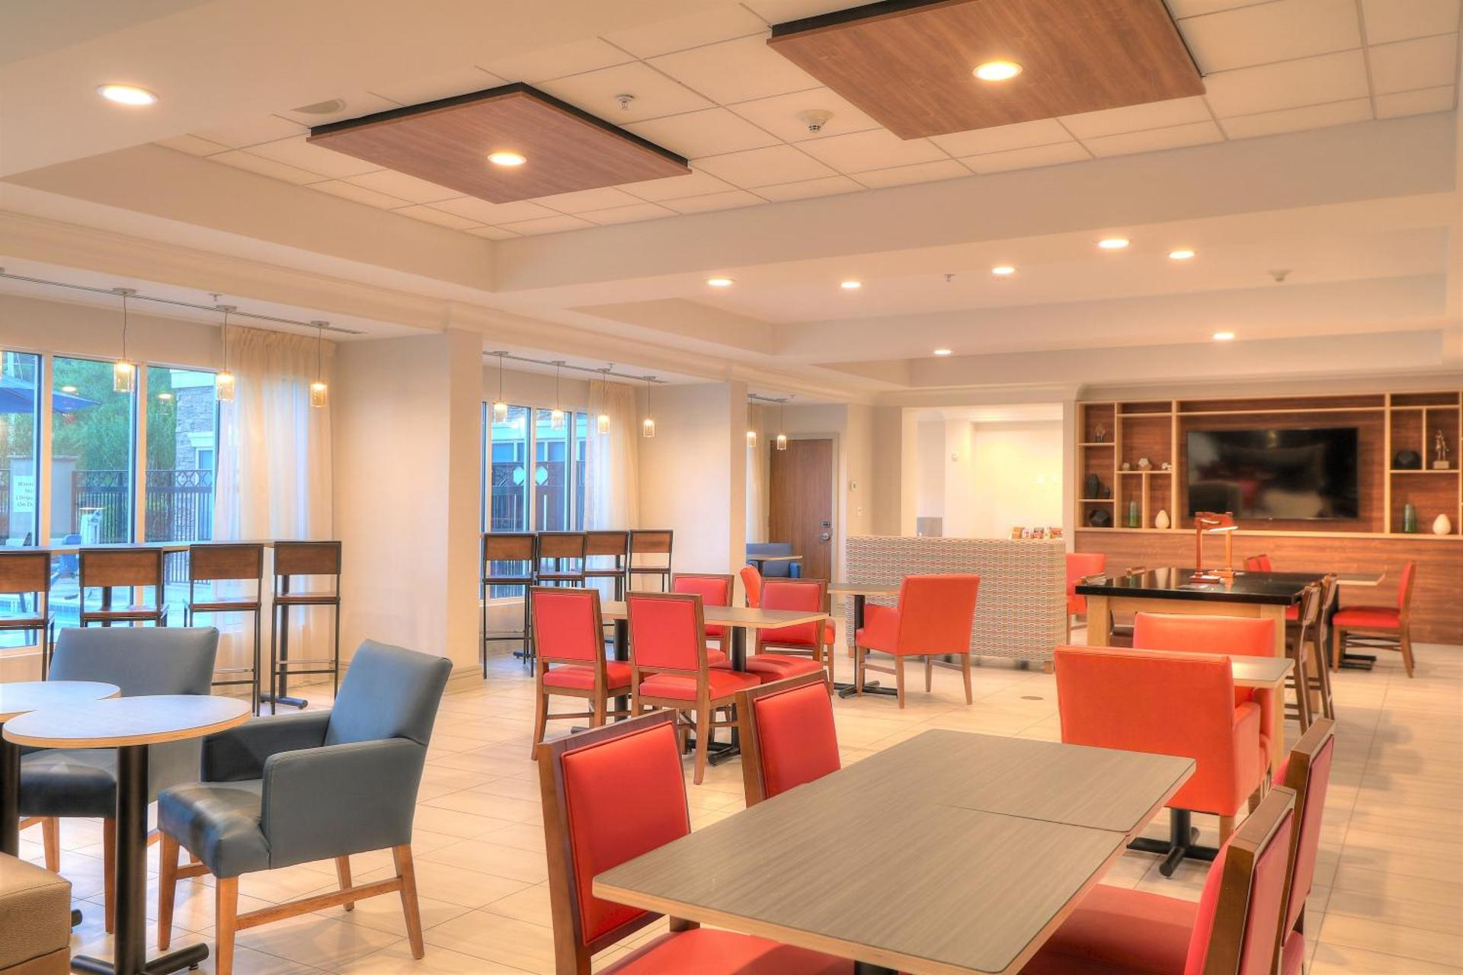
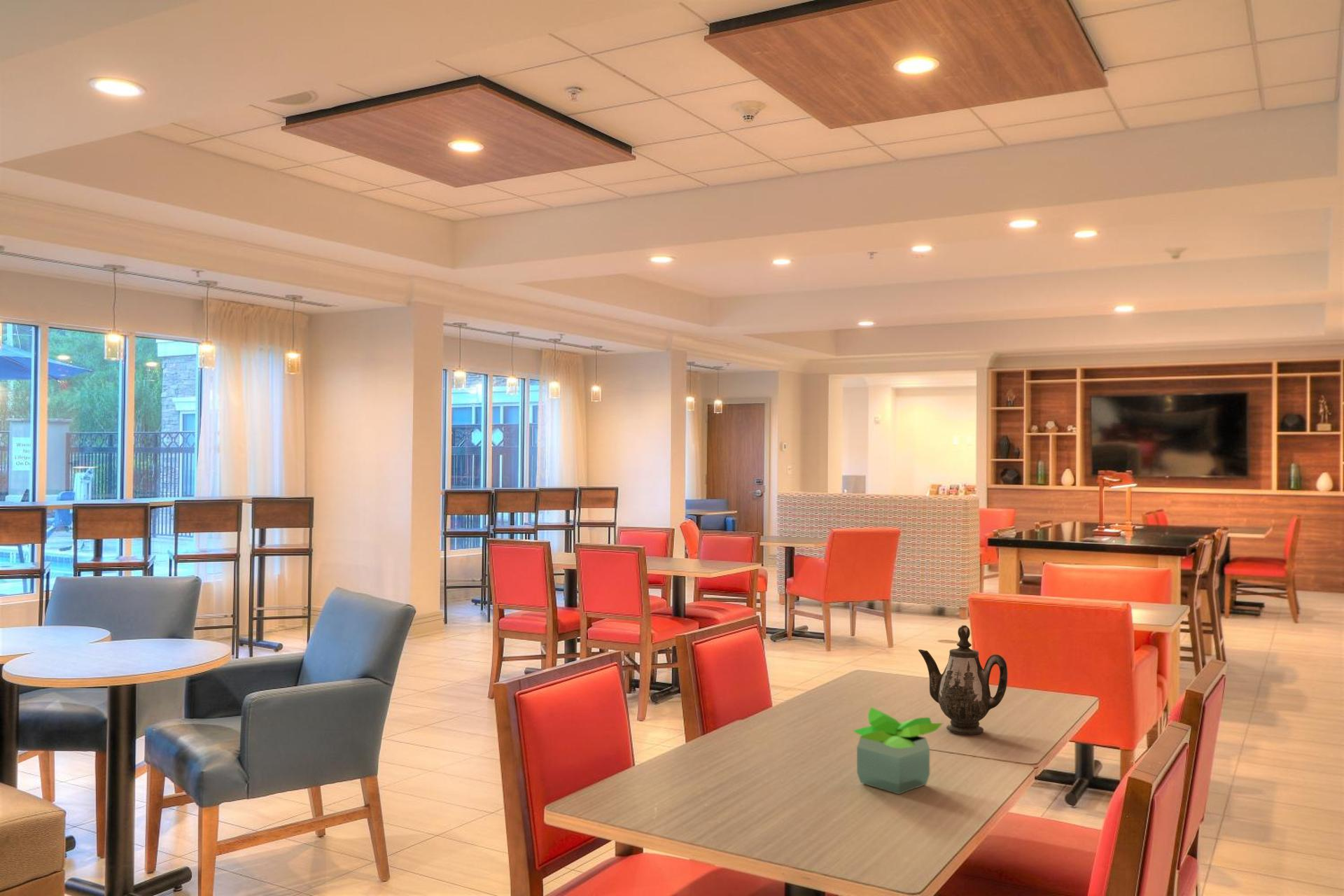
+ teapot [918,624,1008,735]
+ potted plant [852,706,944,795]
